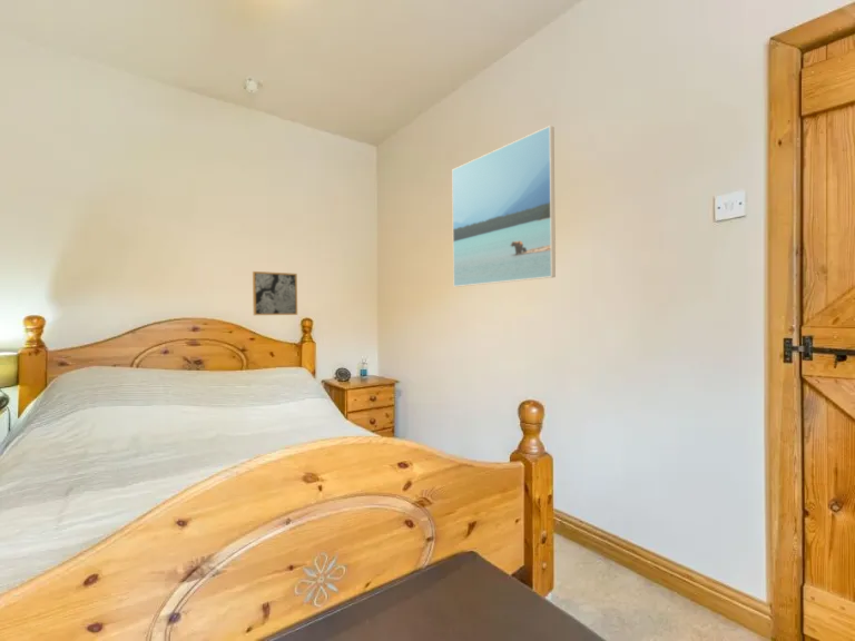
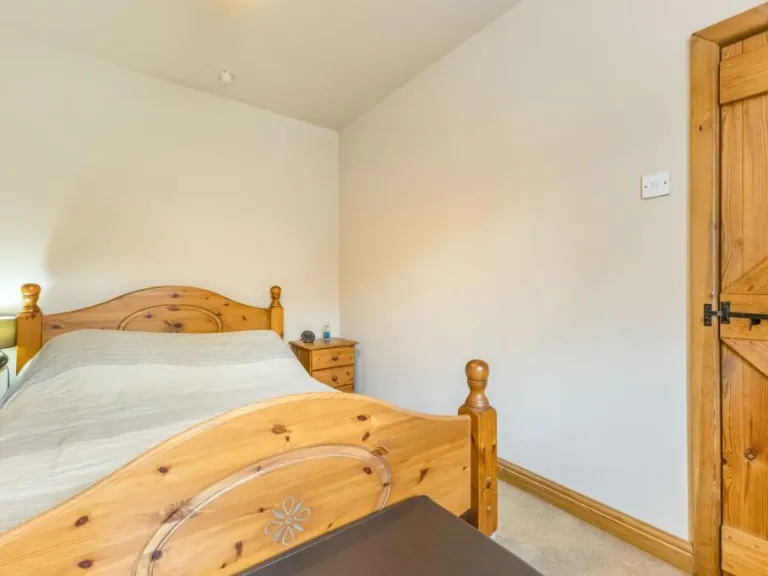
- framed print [451,125,557,288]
- wall art [252,270,298,316]
